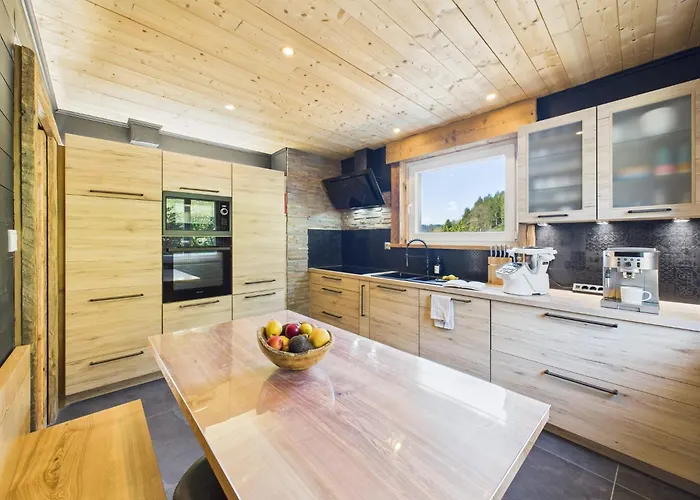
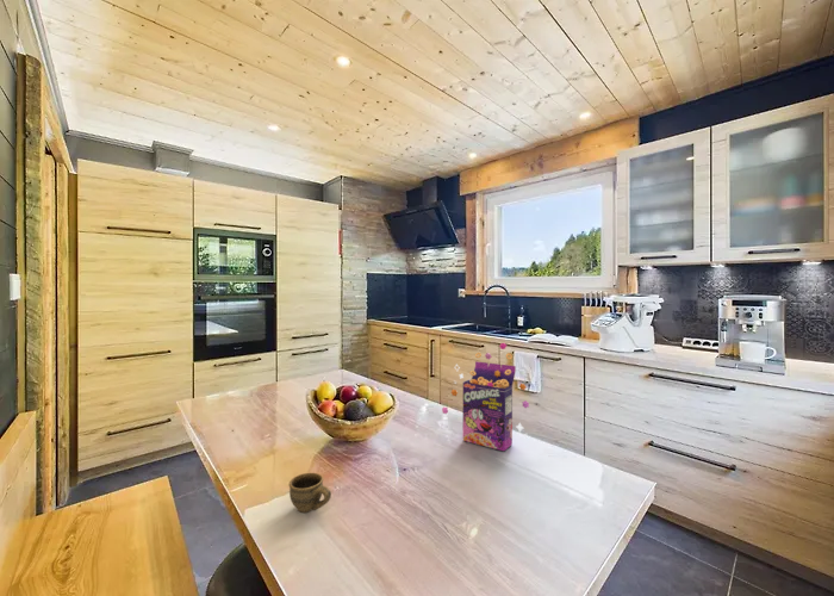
+ cereal box [441,342,530,452]
+ cup [288,472,332,514]
